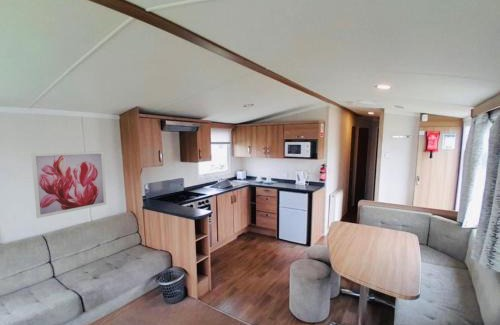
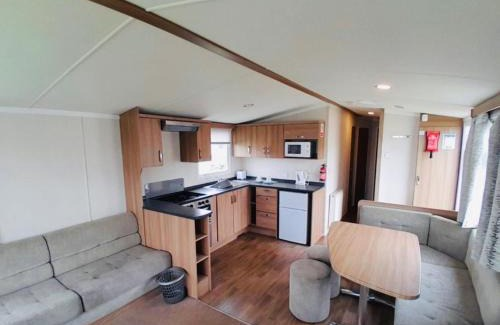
- wall art [30,150,107,219]
